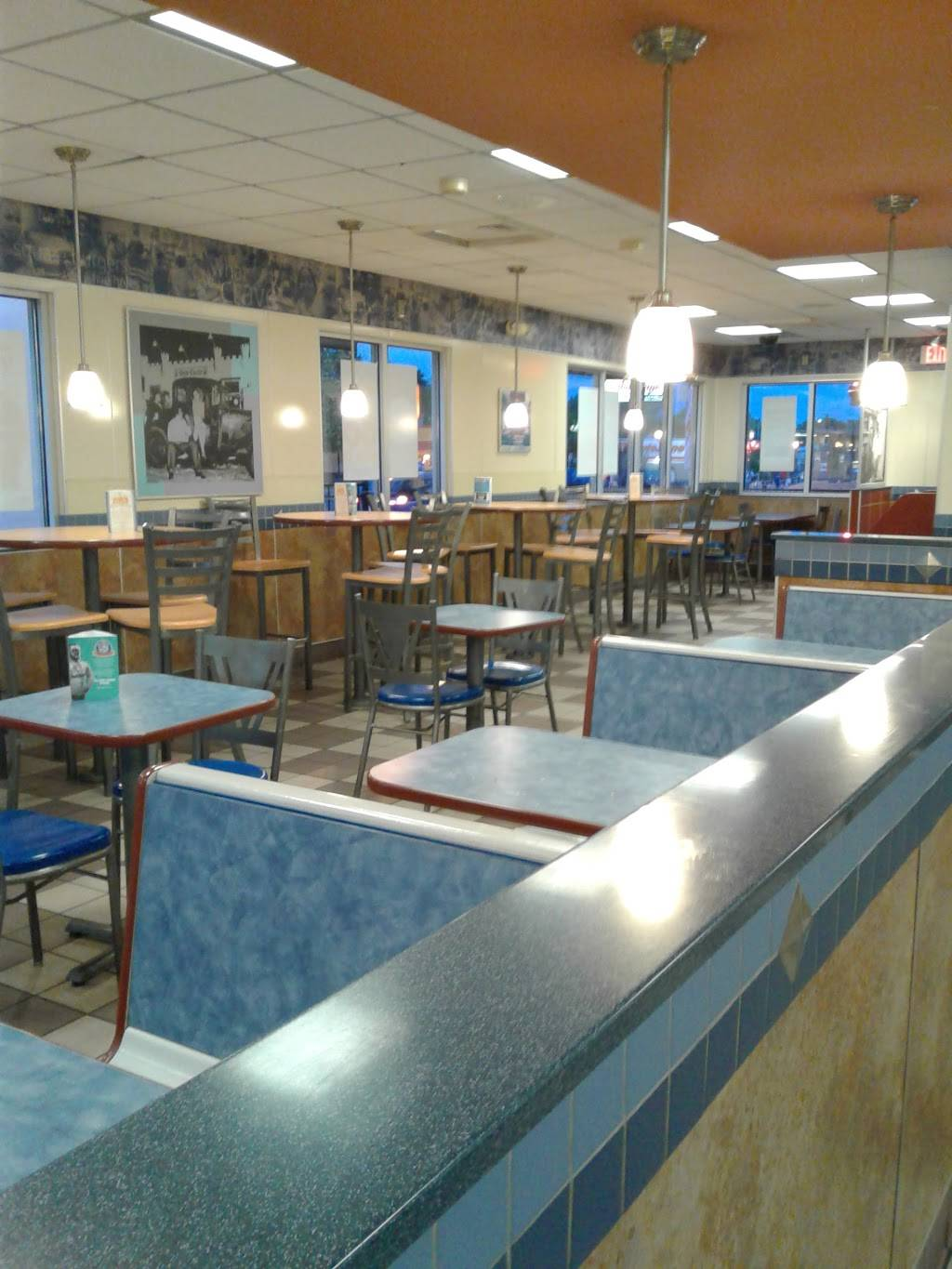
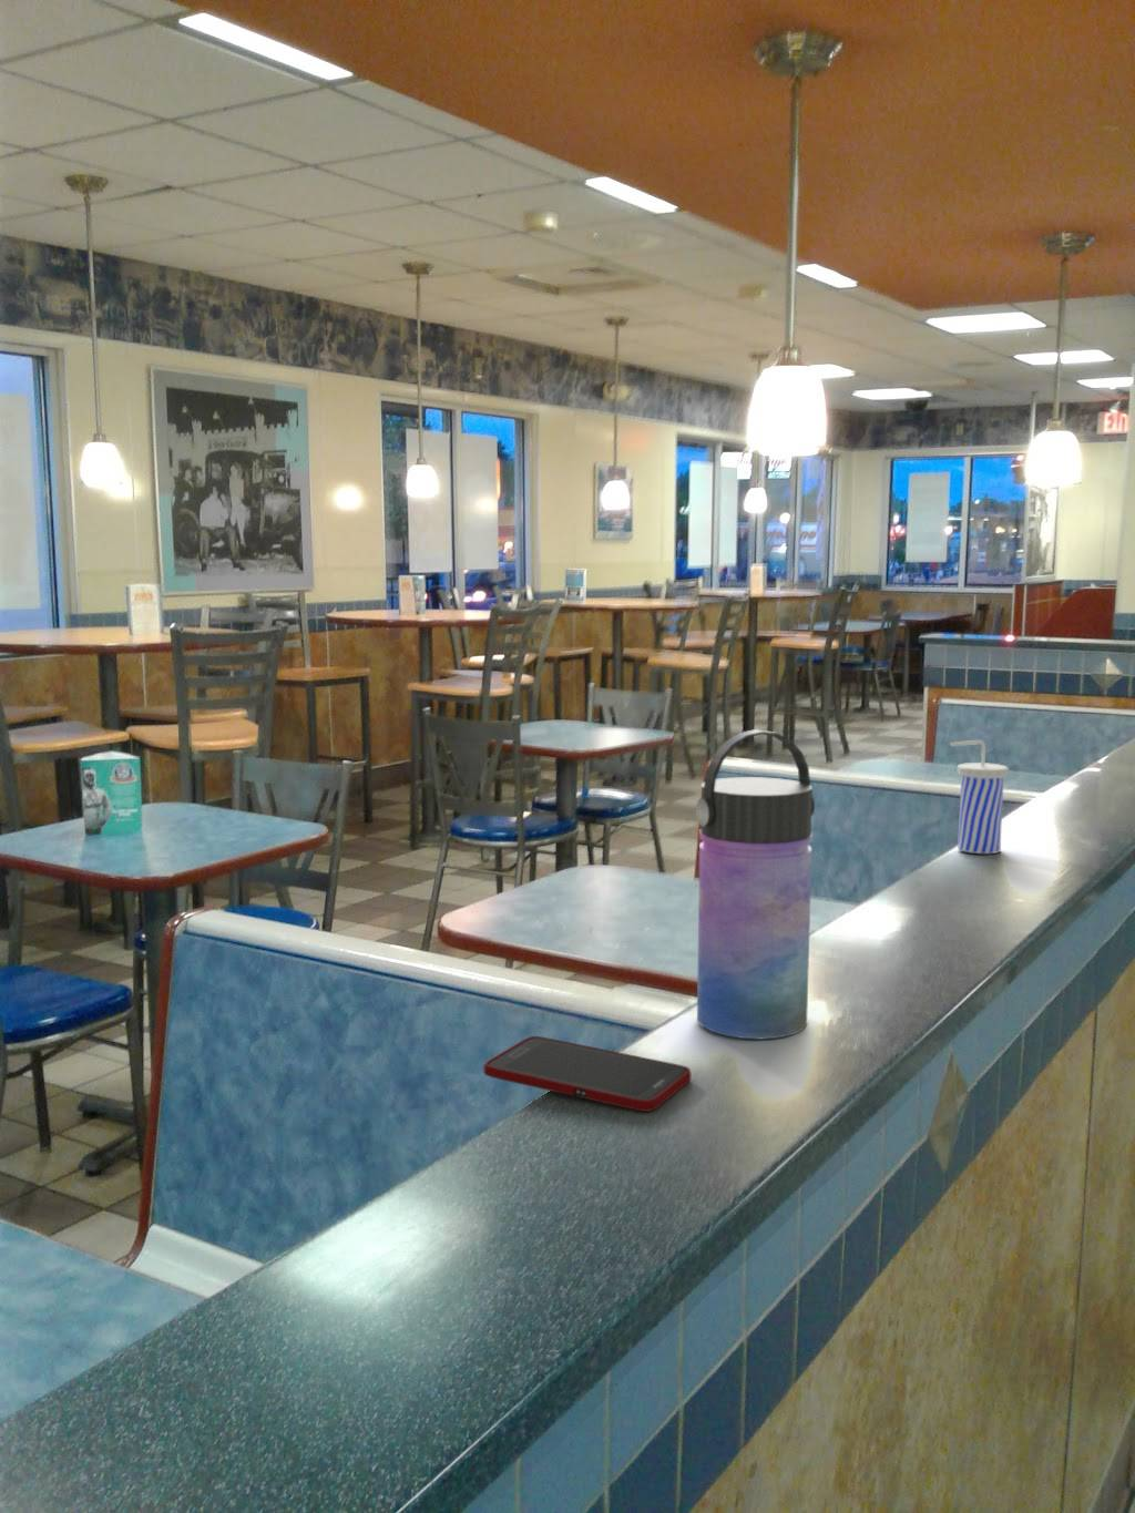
+ water bottle [695,728,815,1040]
+ cell phone [482,1035,691,1112]
+ beverage cup [949,739,1010,855]
